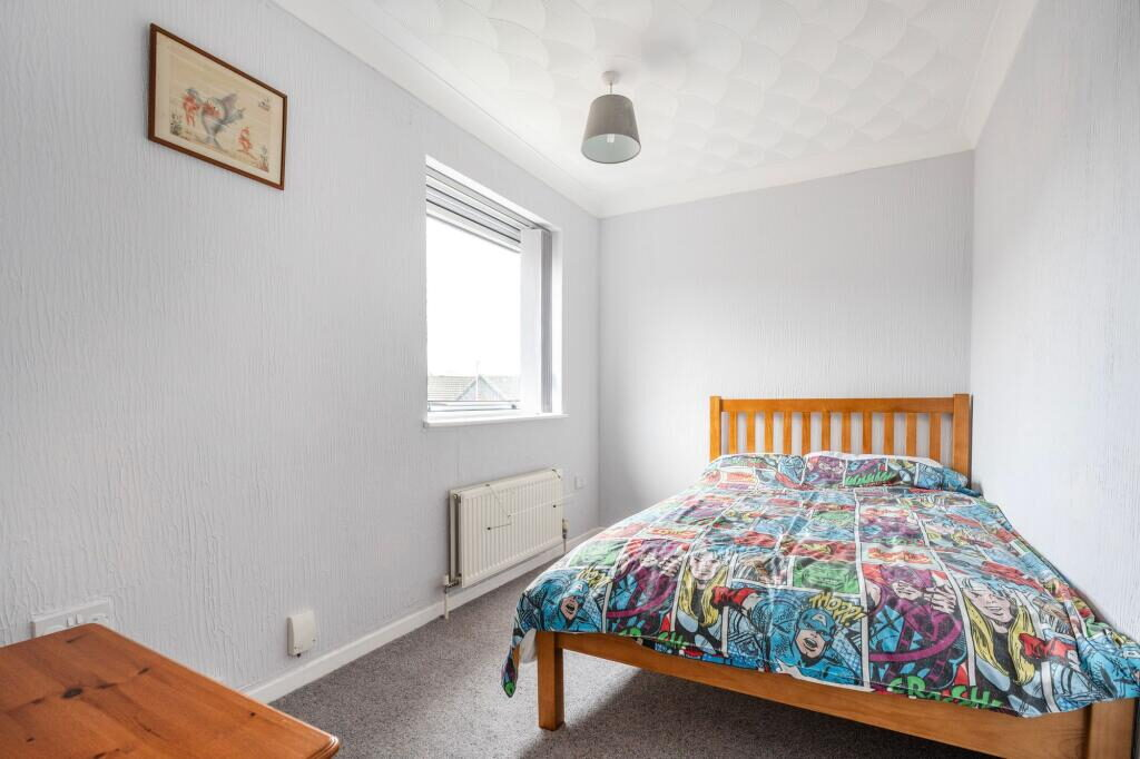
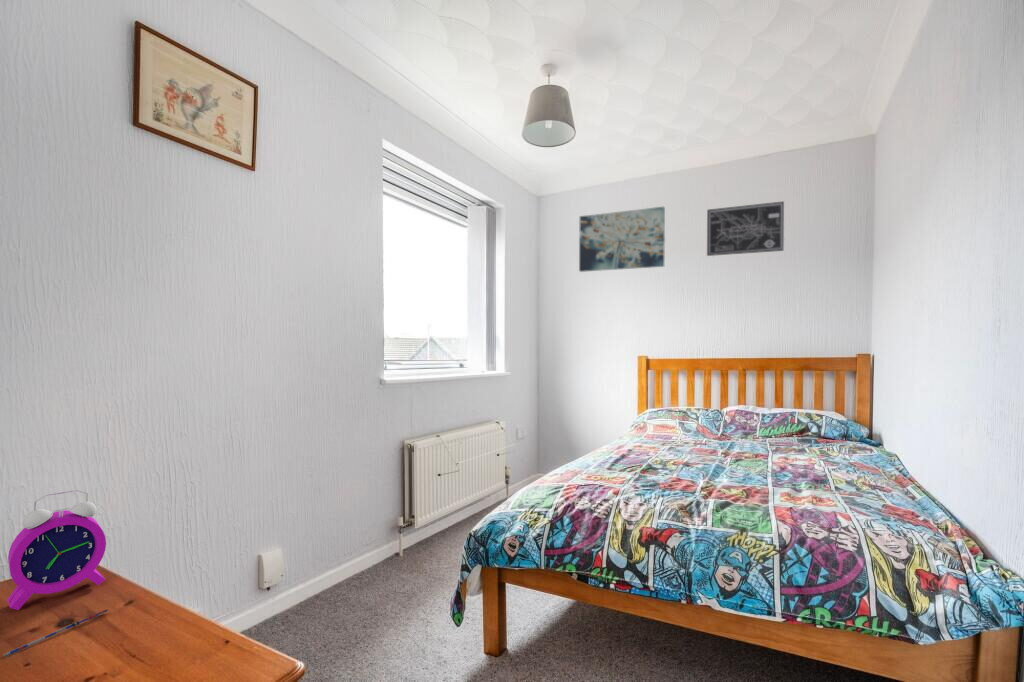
+ wall art [706,200,785,257]
+ alarm clock [6,489,107,611]
+ wall art [578,206,666,273]
+ pen [1,608,109,658]
